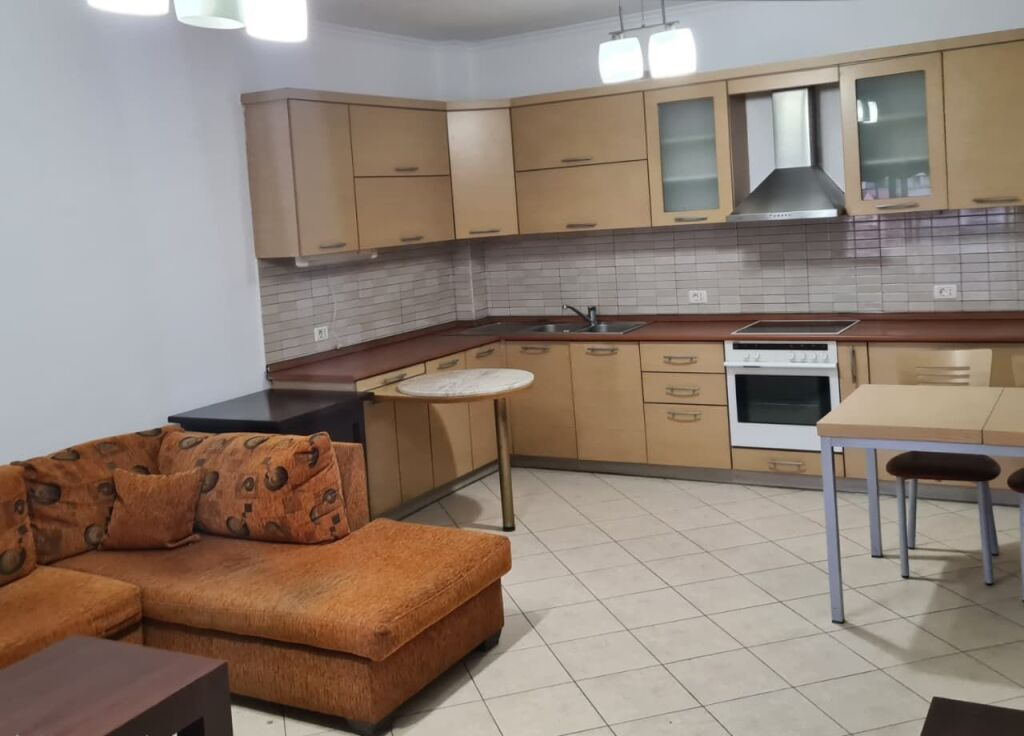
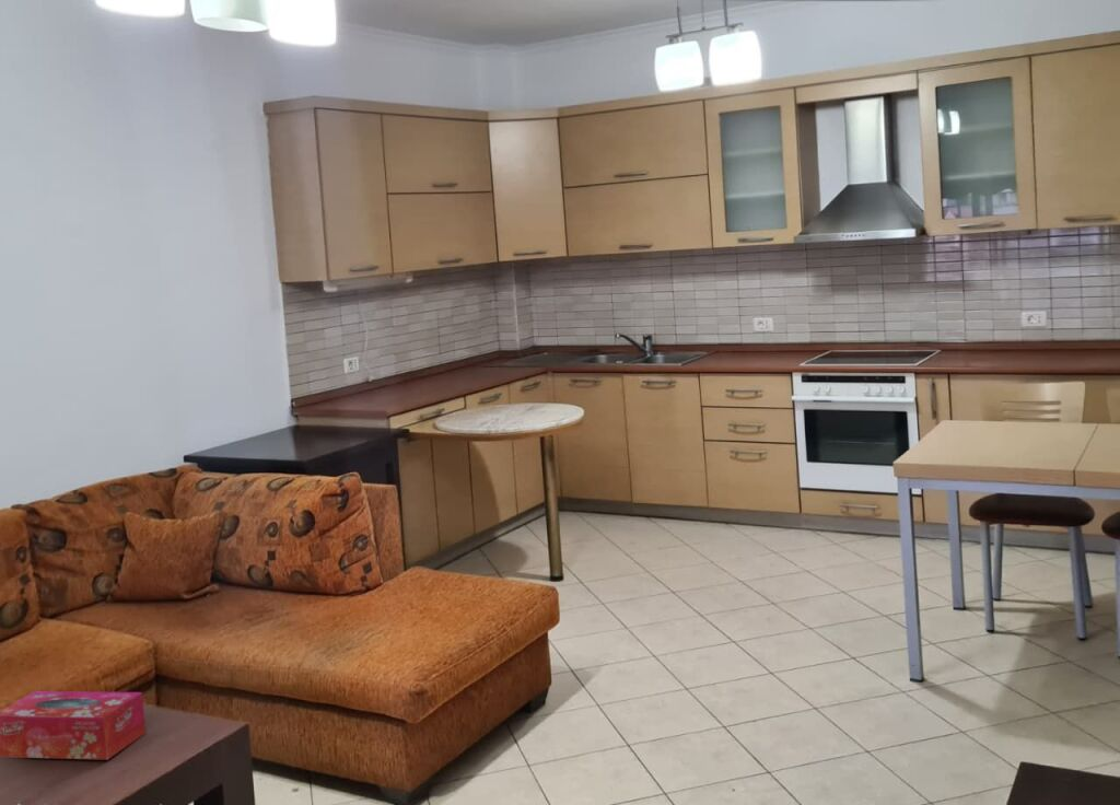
+ tissue box [0,690,148,761]
